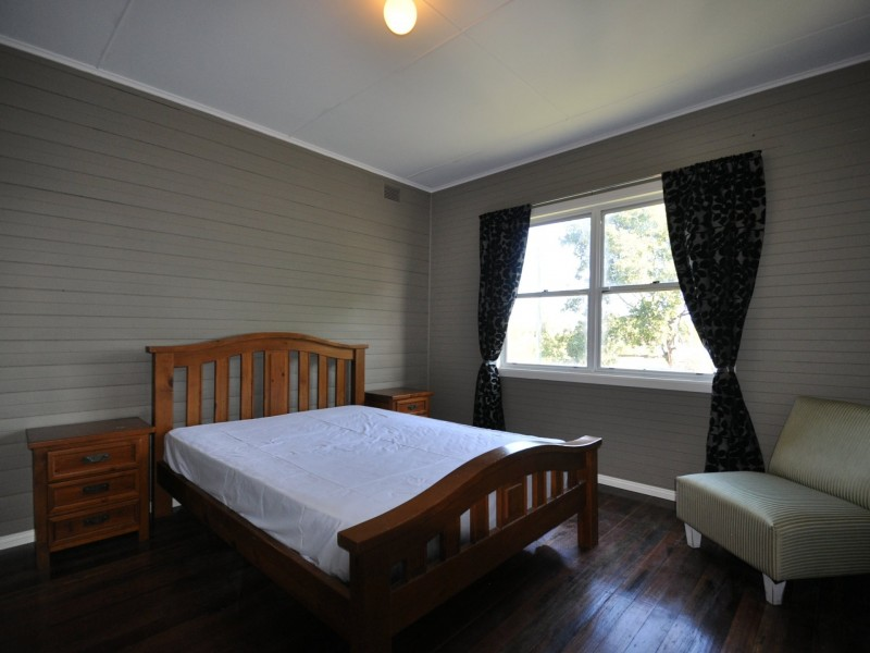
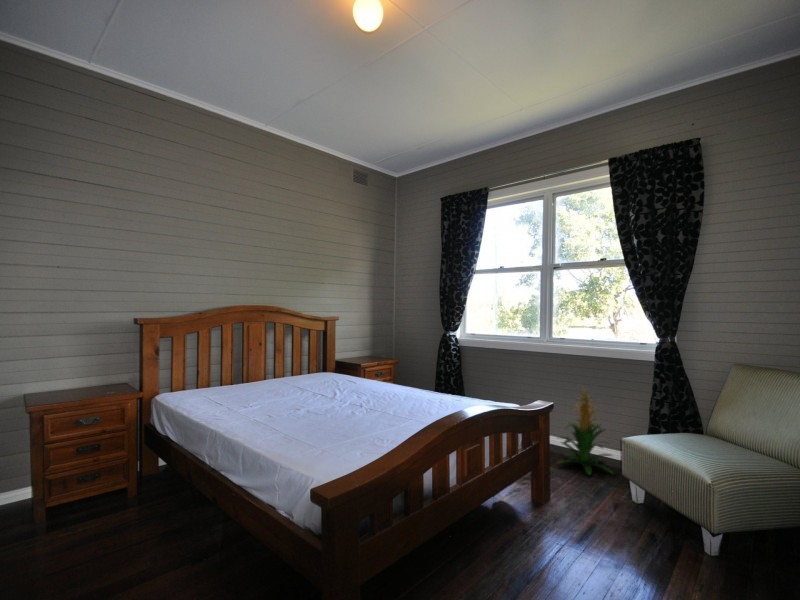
+ indoor plant [555,385,615,476]
